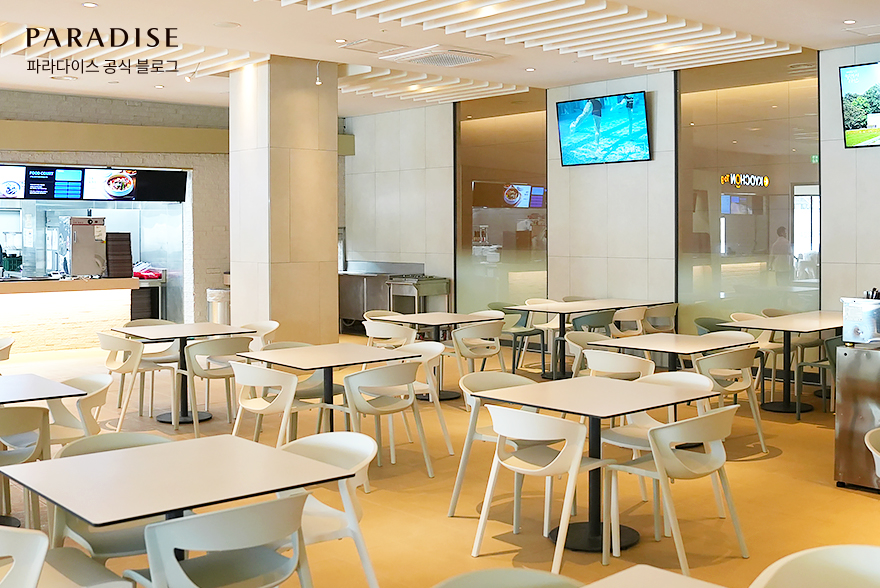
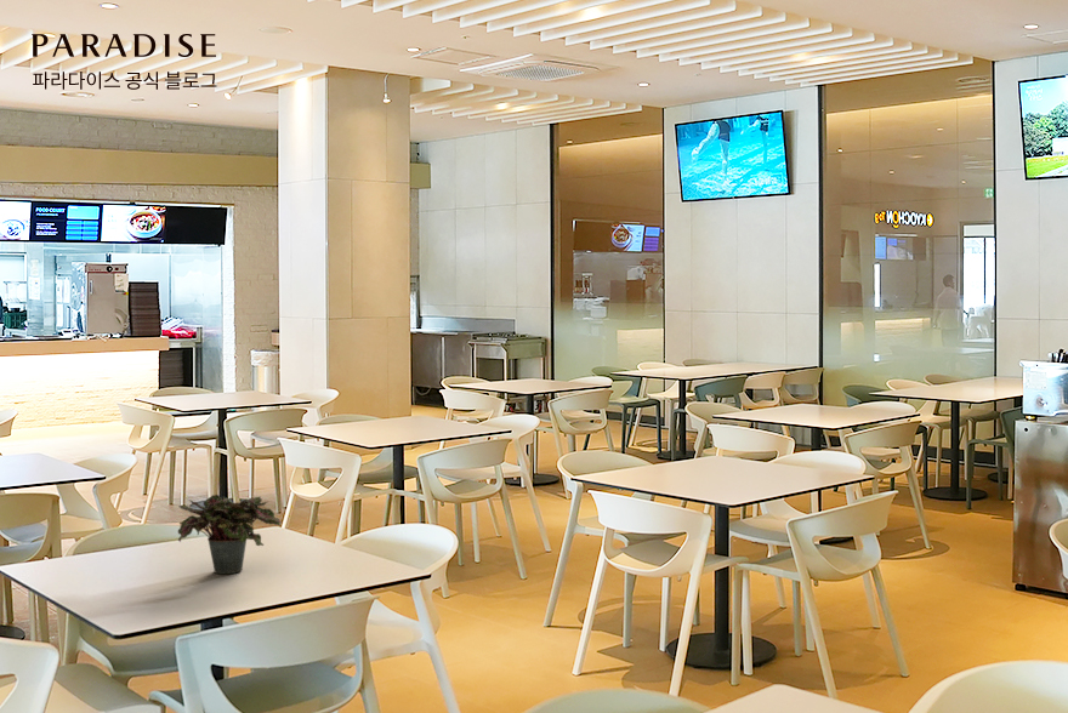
+ potted plant [177,494,284,575]
